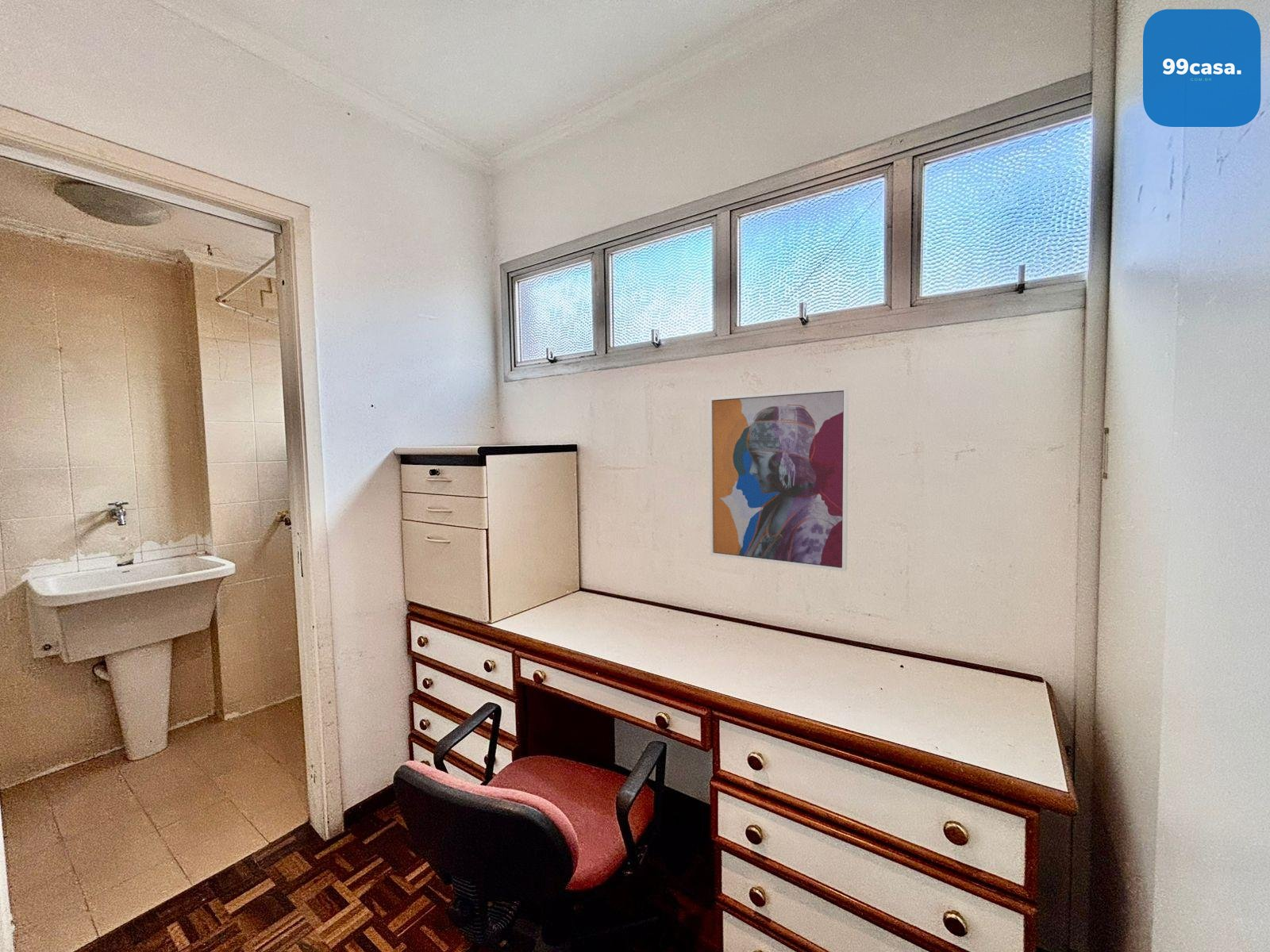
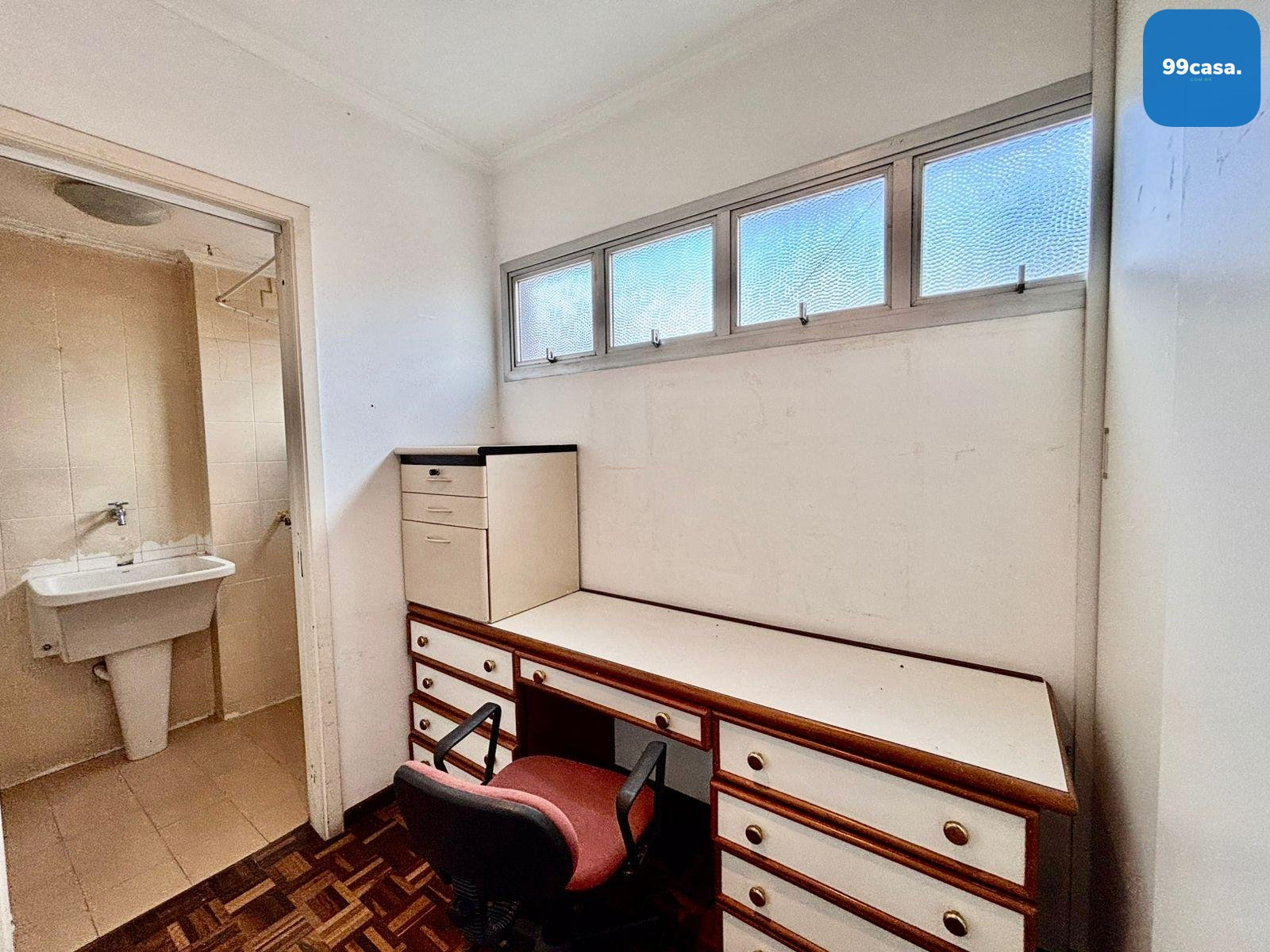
- wall art [708,386,849,572]
